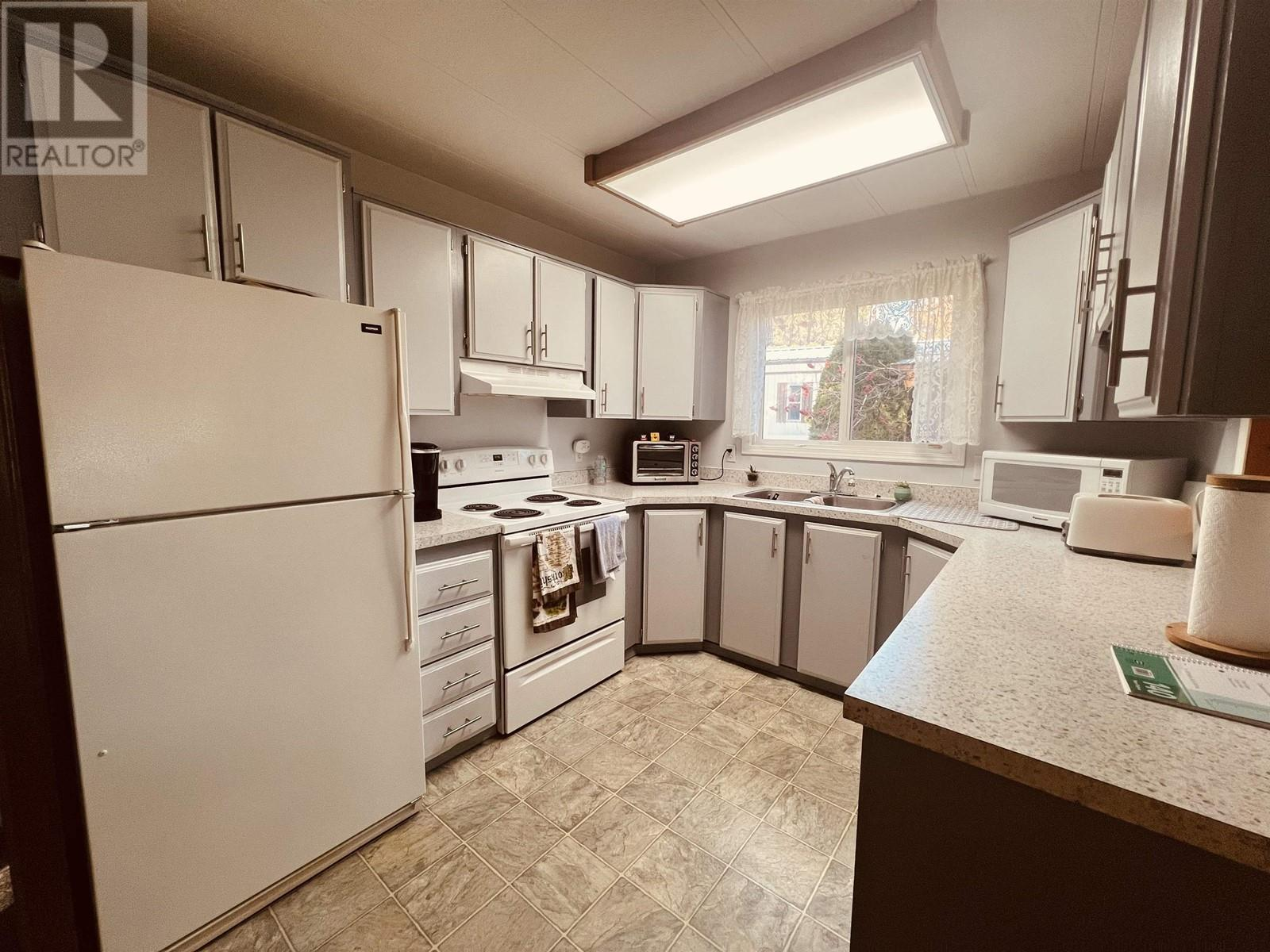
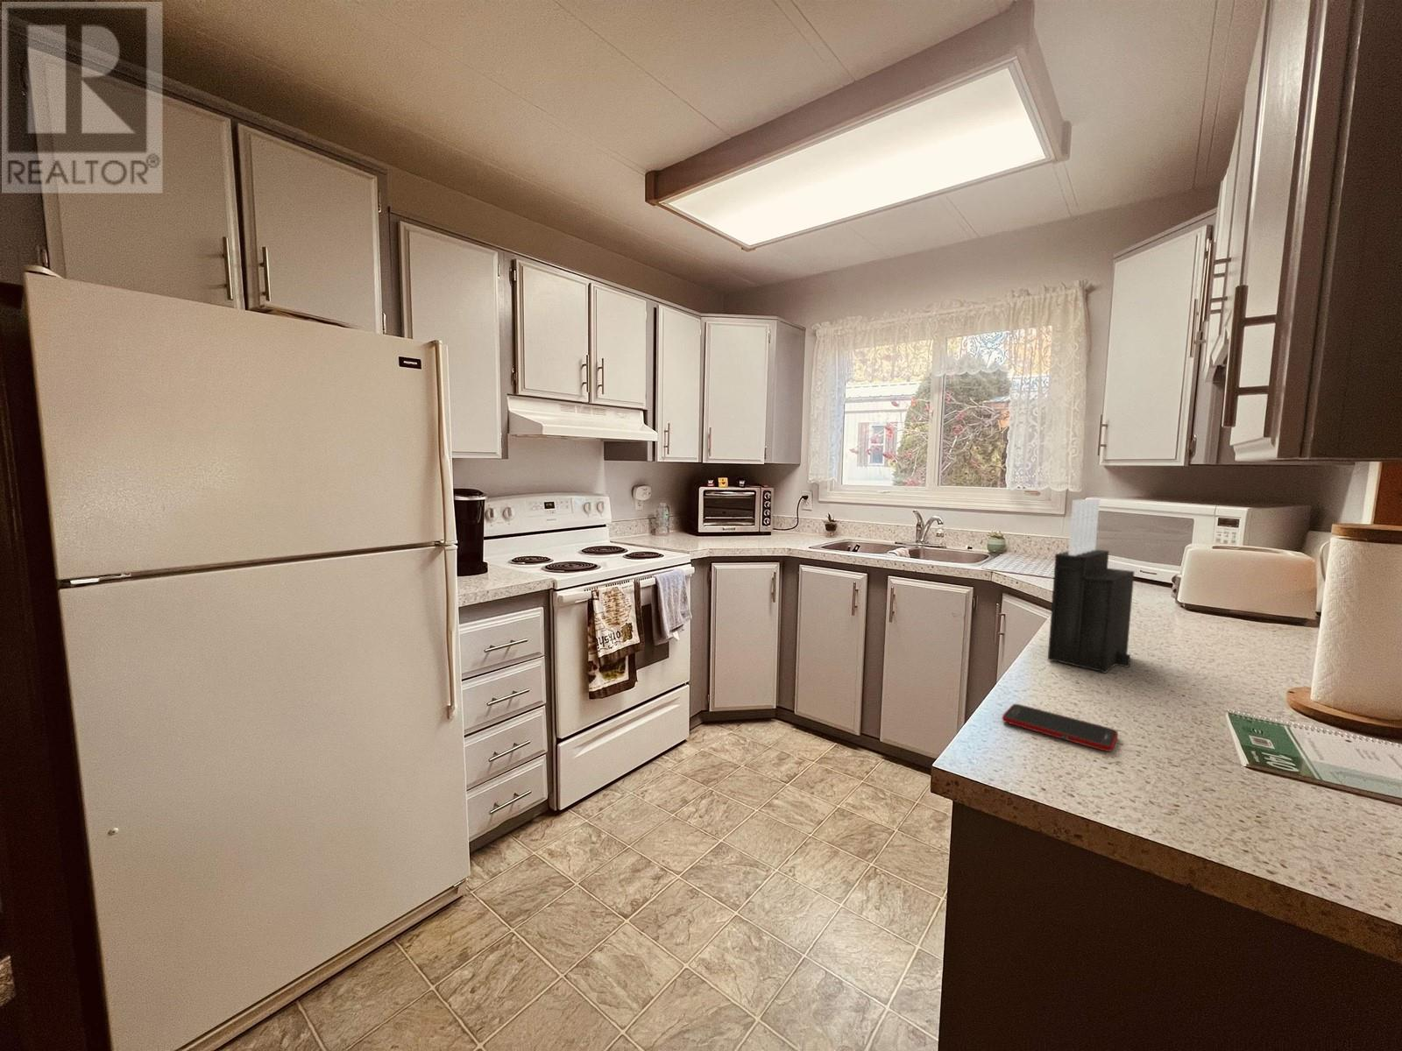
+ knife block [1048,498,1136,675]
+ cell phone [1001,703,1119,752]
